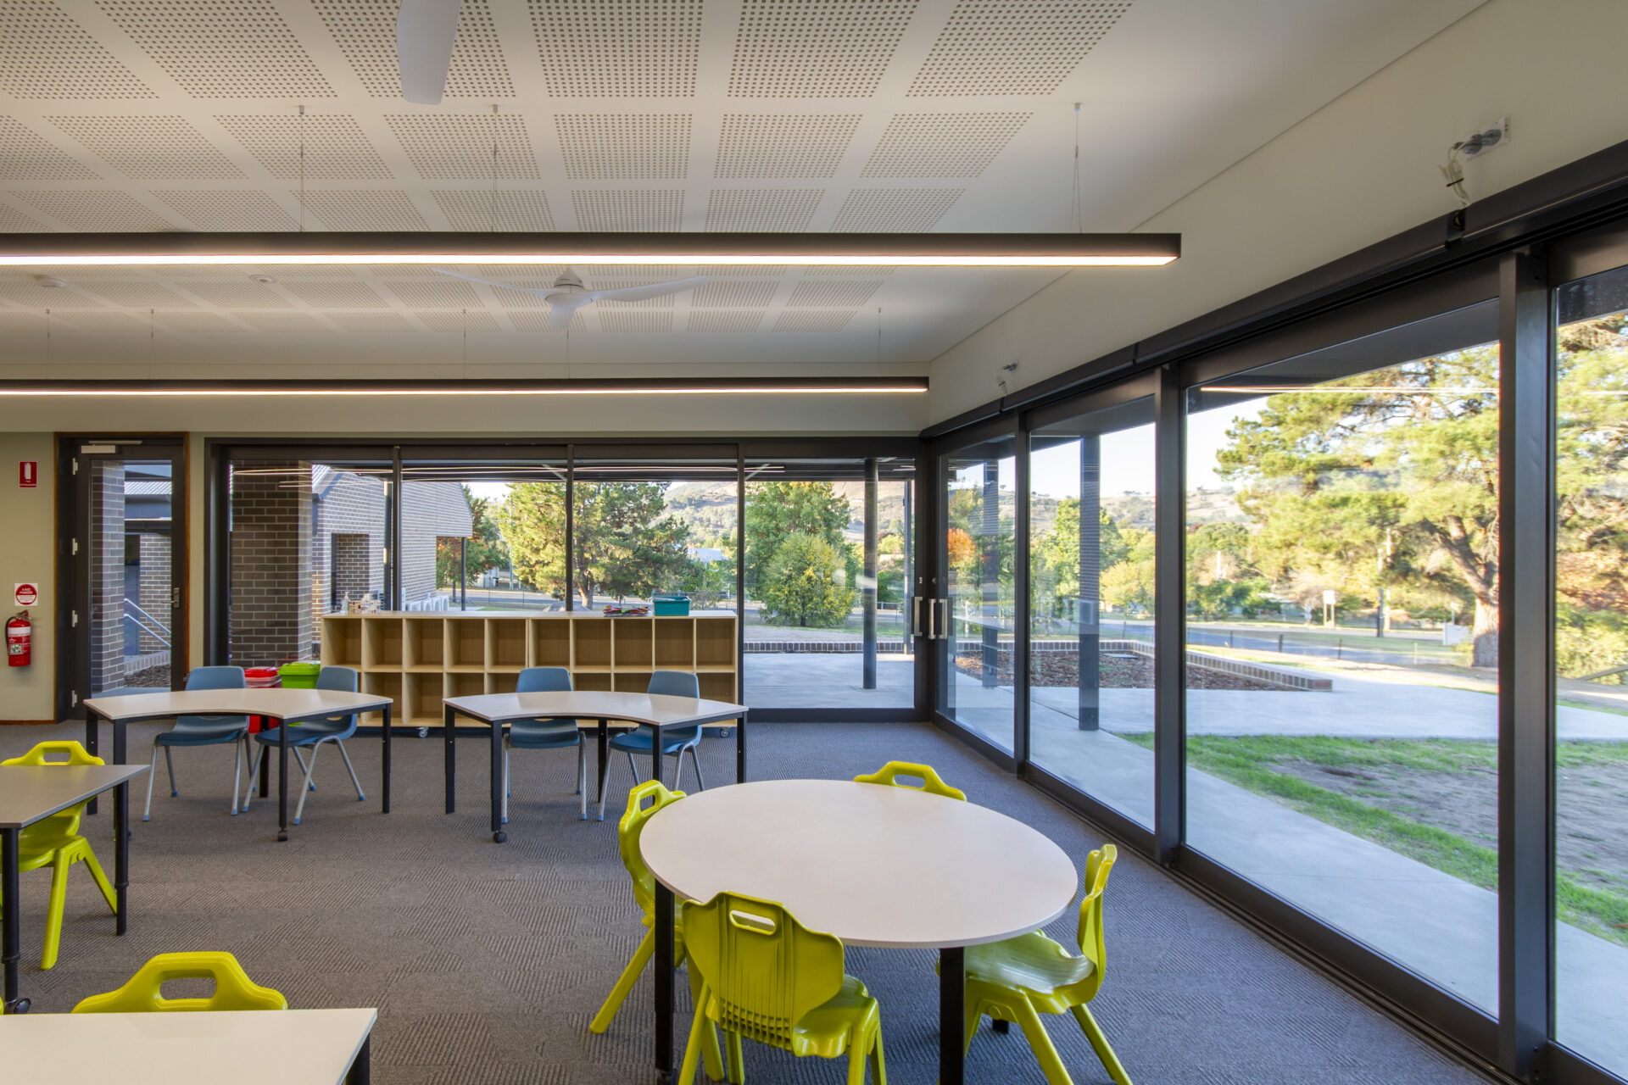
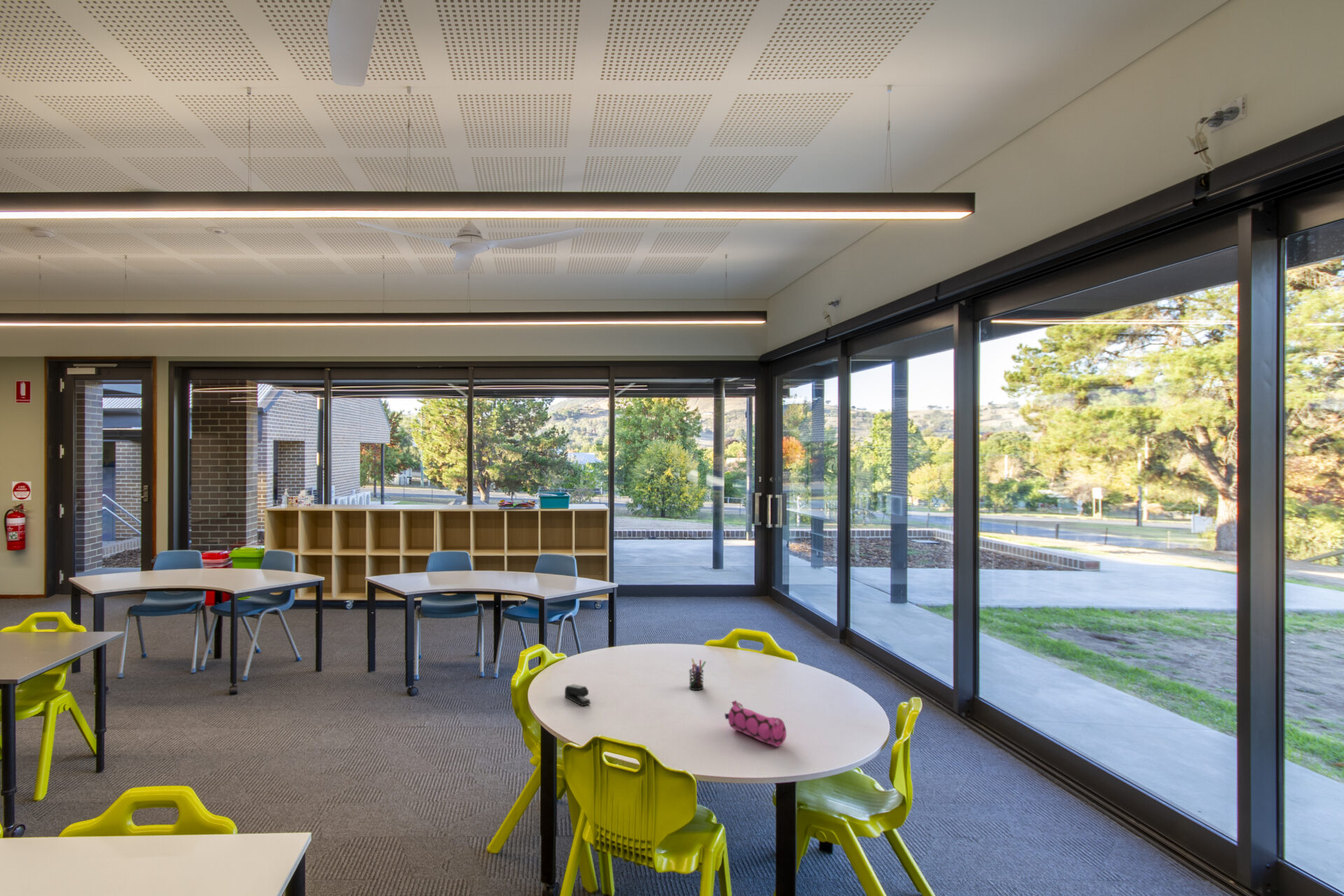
+ stapler [564,683,591,707]
+ pen holder [688,658,706,691]
+ pencil case [724,699,787,748]
